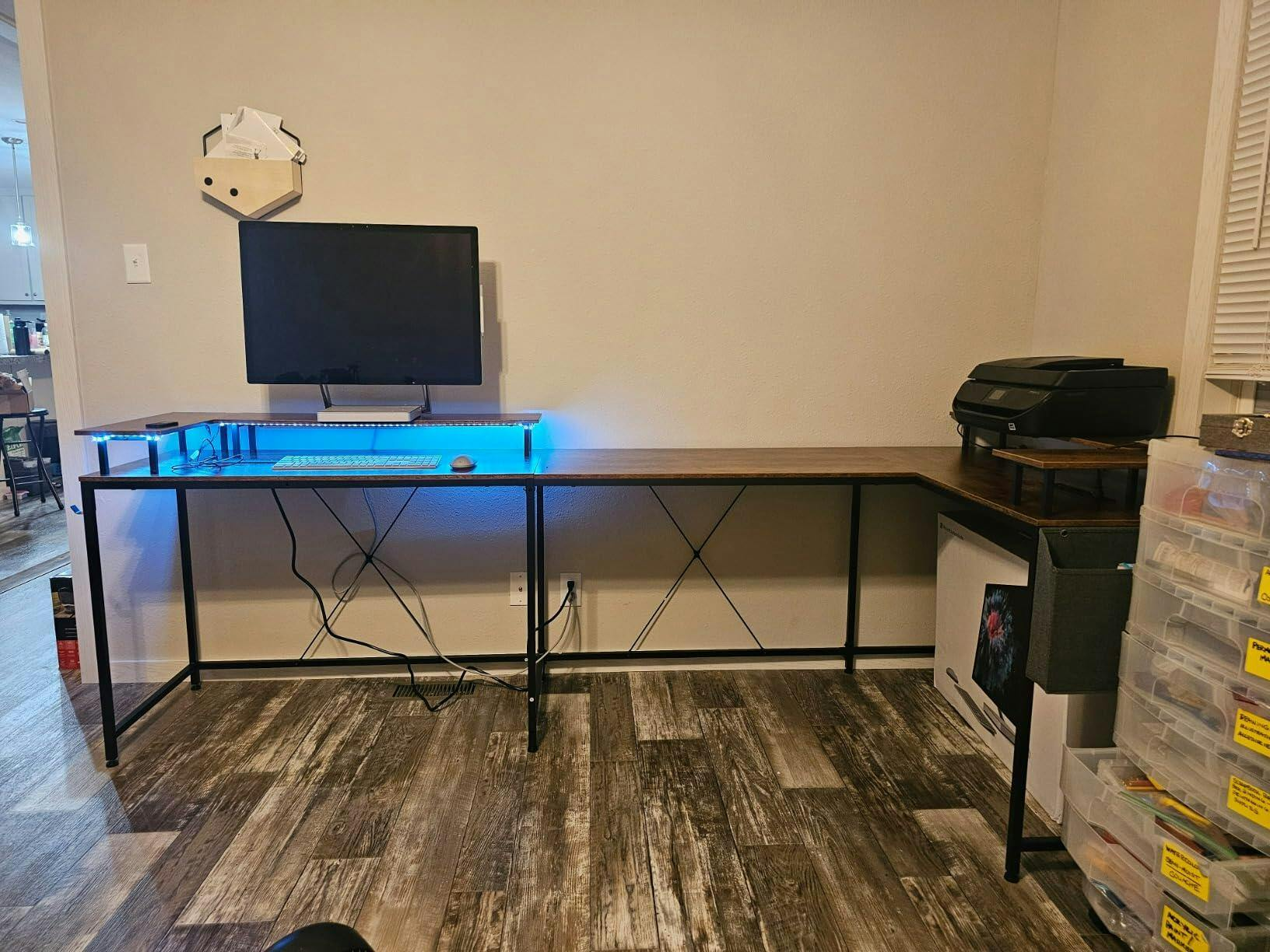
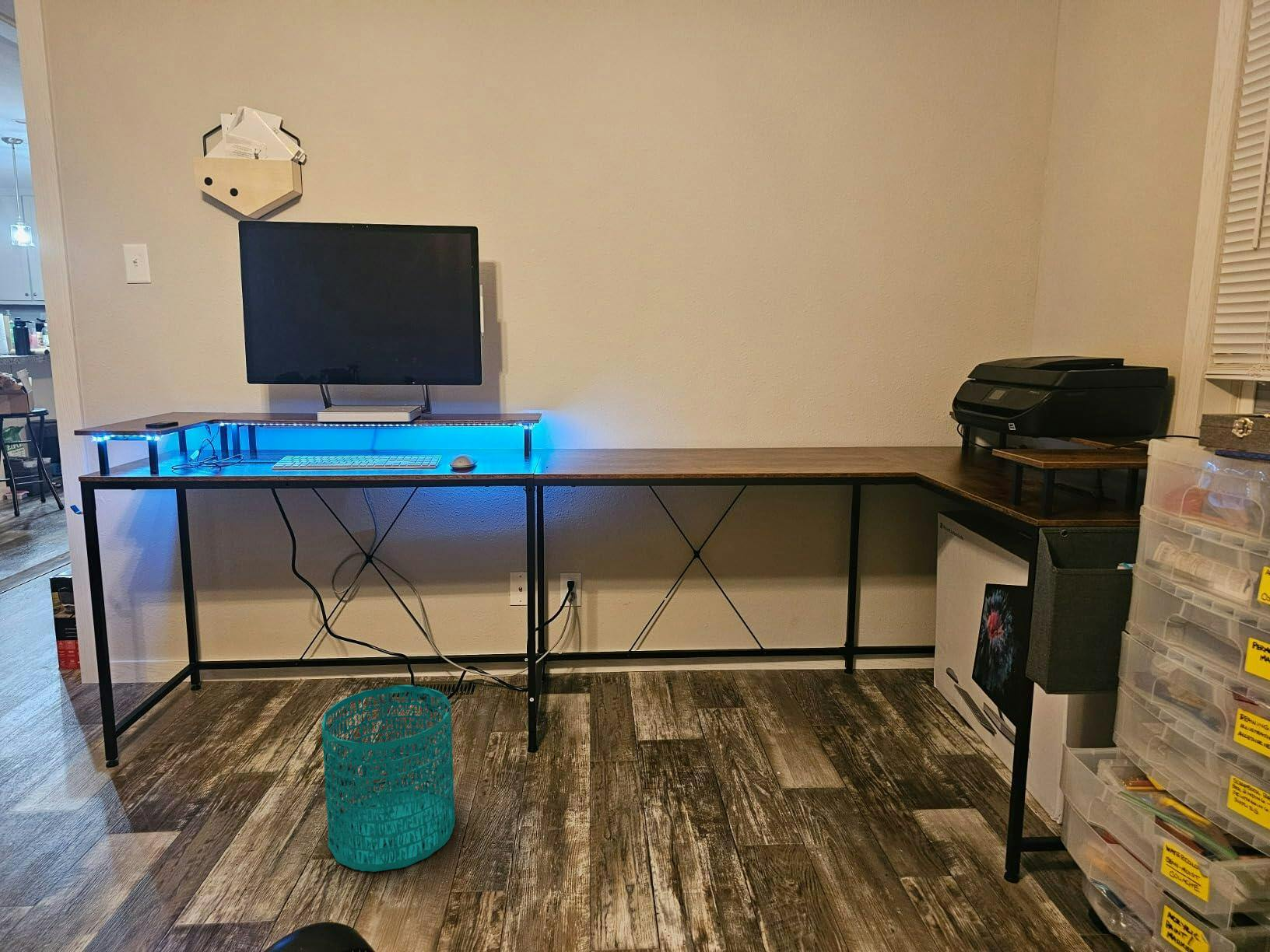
+ wastebasket [321,684,456,873]
